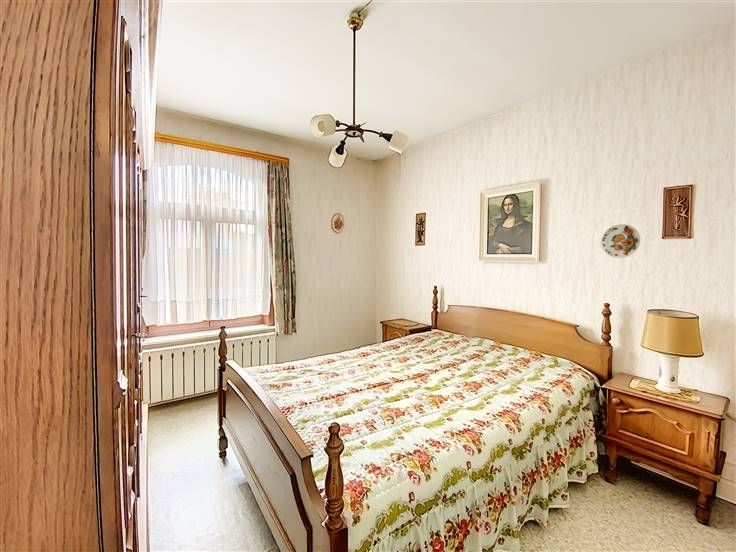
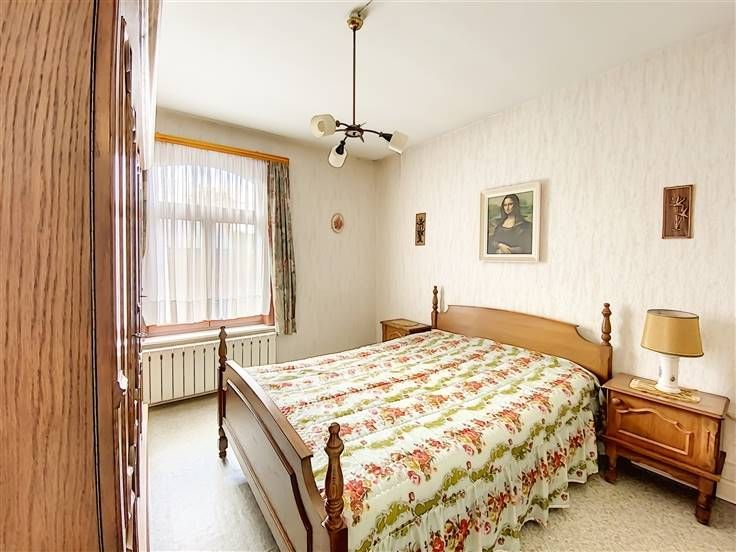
- decorative plate [600,223,641,259]
